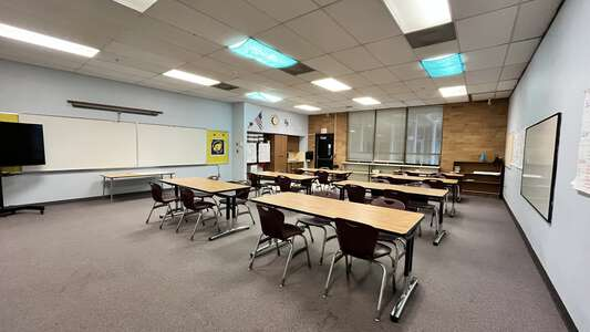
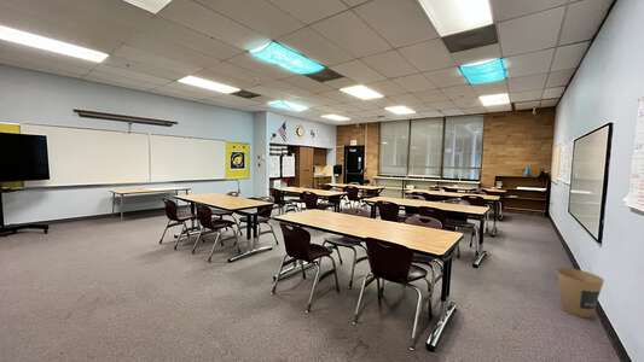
+ trash can [556,267,605,319]
